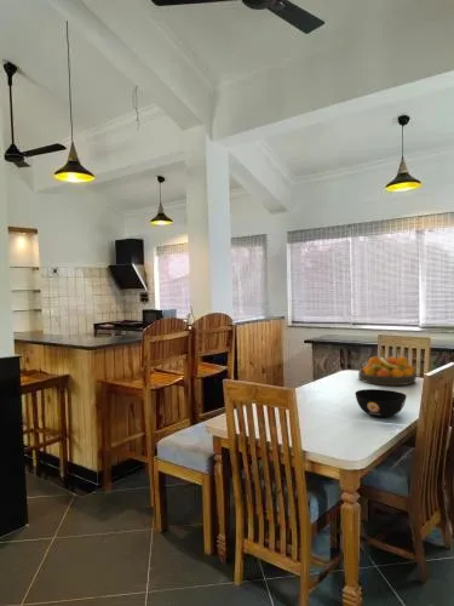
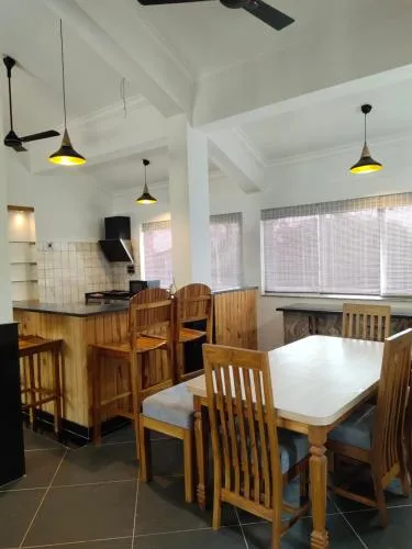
- bowl [354,388,408,418]
- fruit bowl [357,355,418,387]
